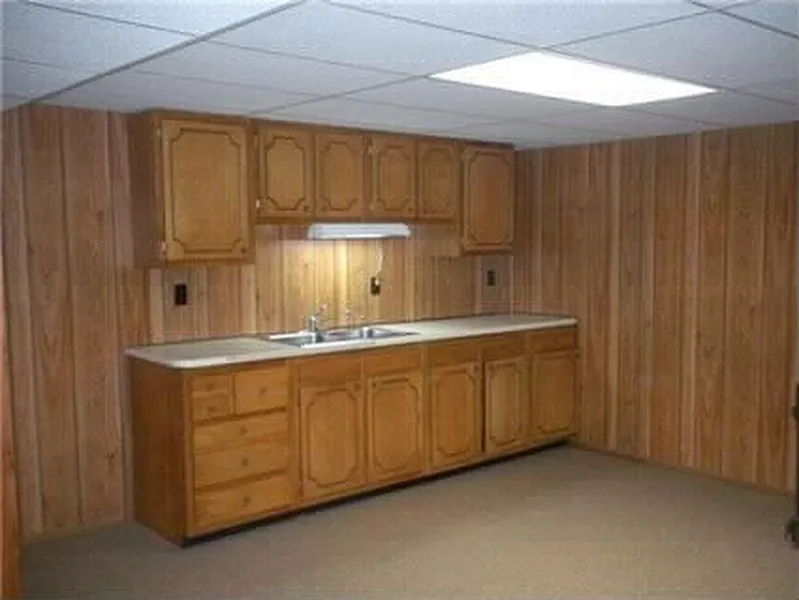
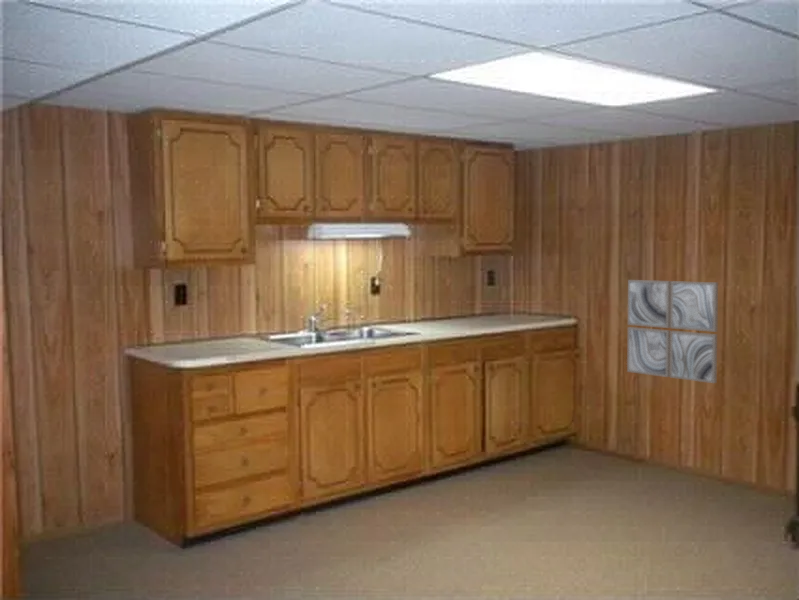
+ wall art [626,279,719,384]
